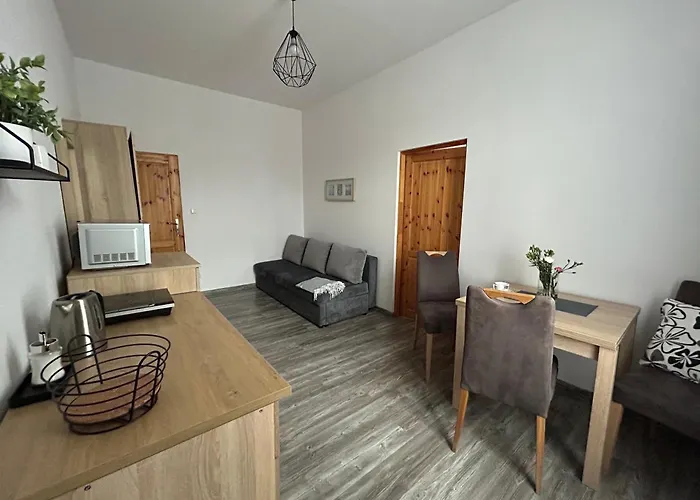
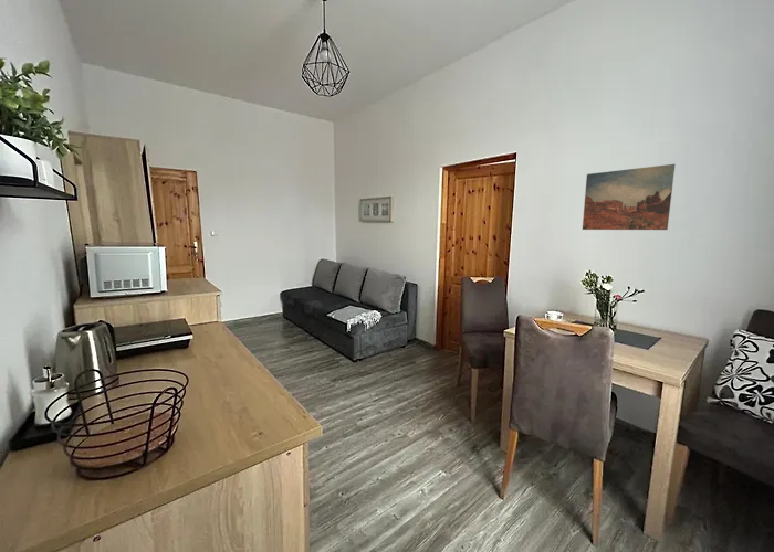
+ wall art [582,163,677,231]
